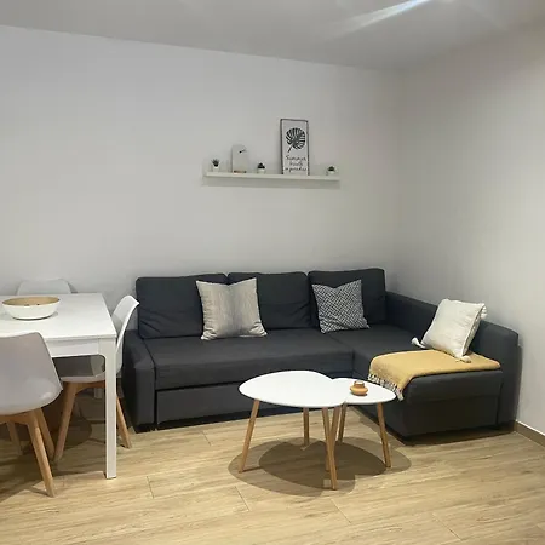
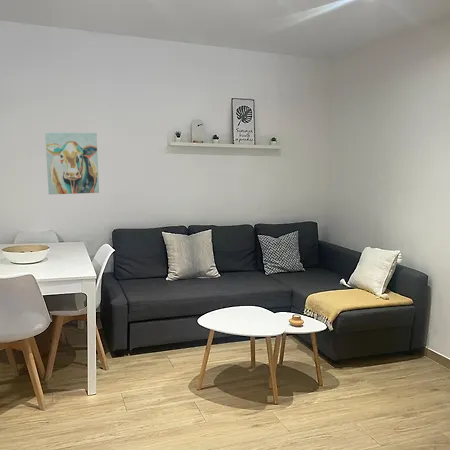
+ wall art [44,131,100,195]
